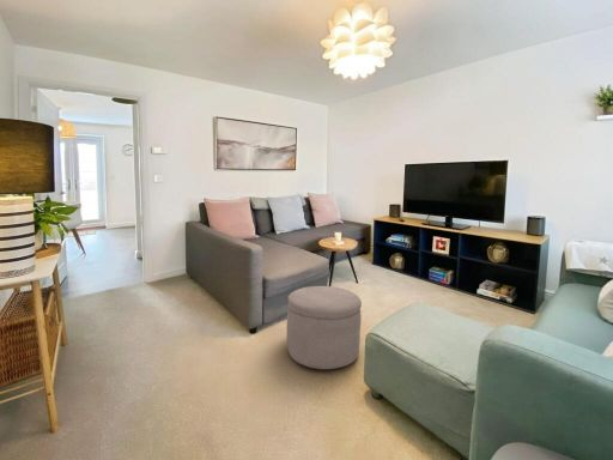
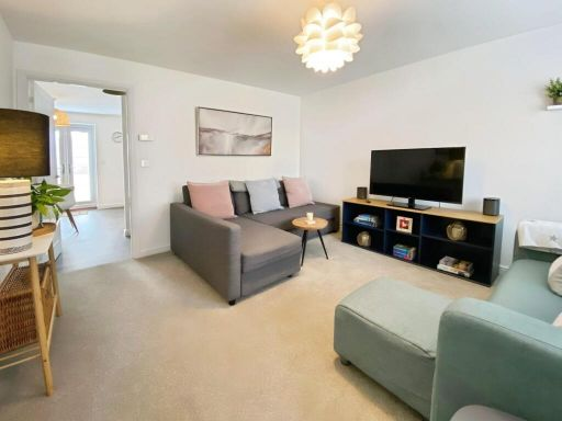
- ottoman [286,285,363,370]
